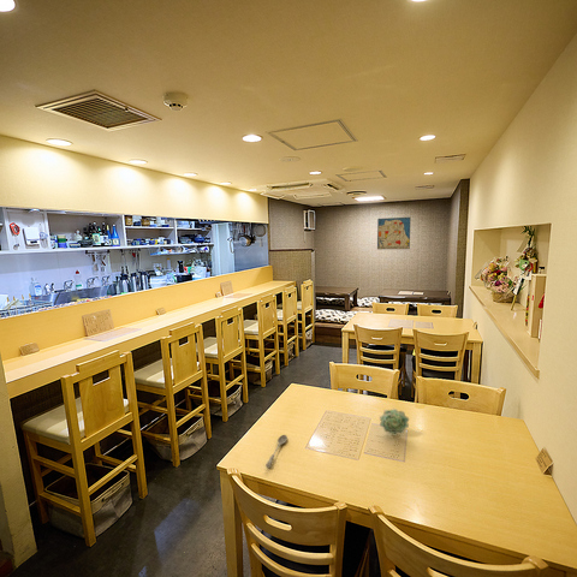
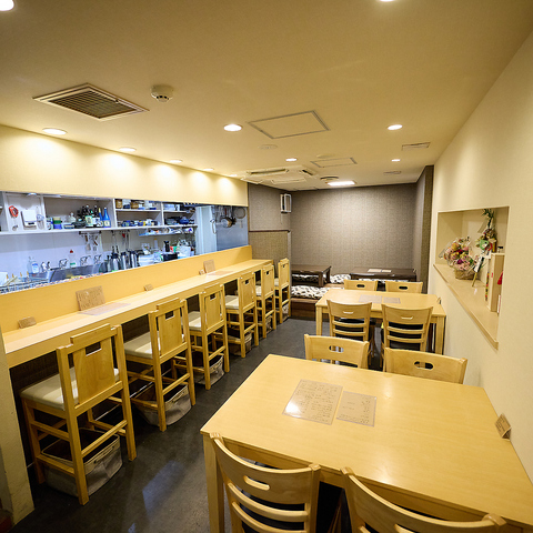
- wall art [376,216,412,250]
- soupspoon [264,434,288,469]
- succulent plant [379,408,410,435]
